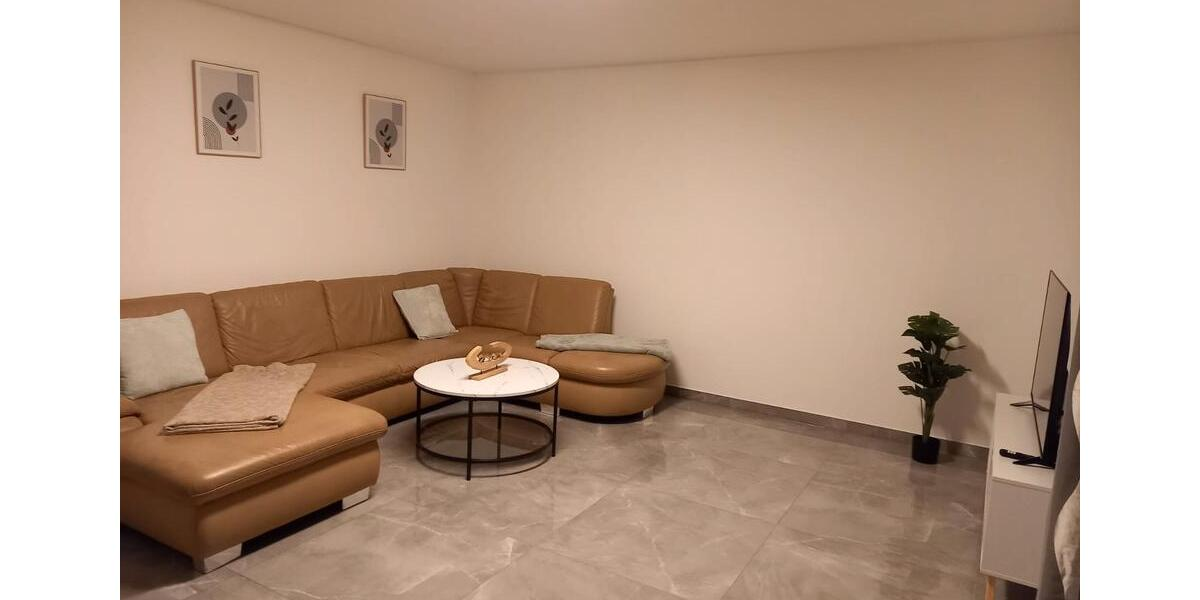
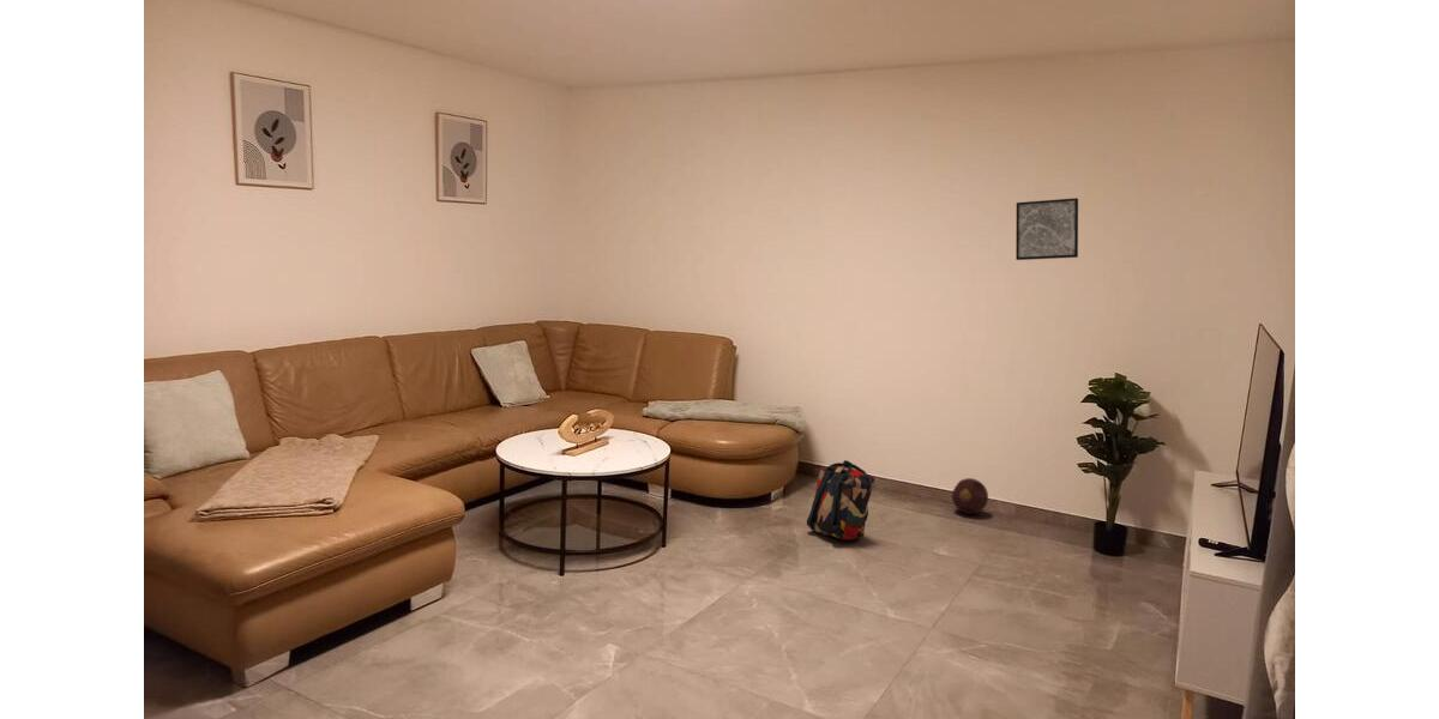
+ wall art [1014,197,1079,261]
+ backpack [806,459,875,540]
+ decorative ball [951,477,989,515]
